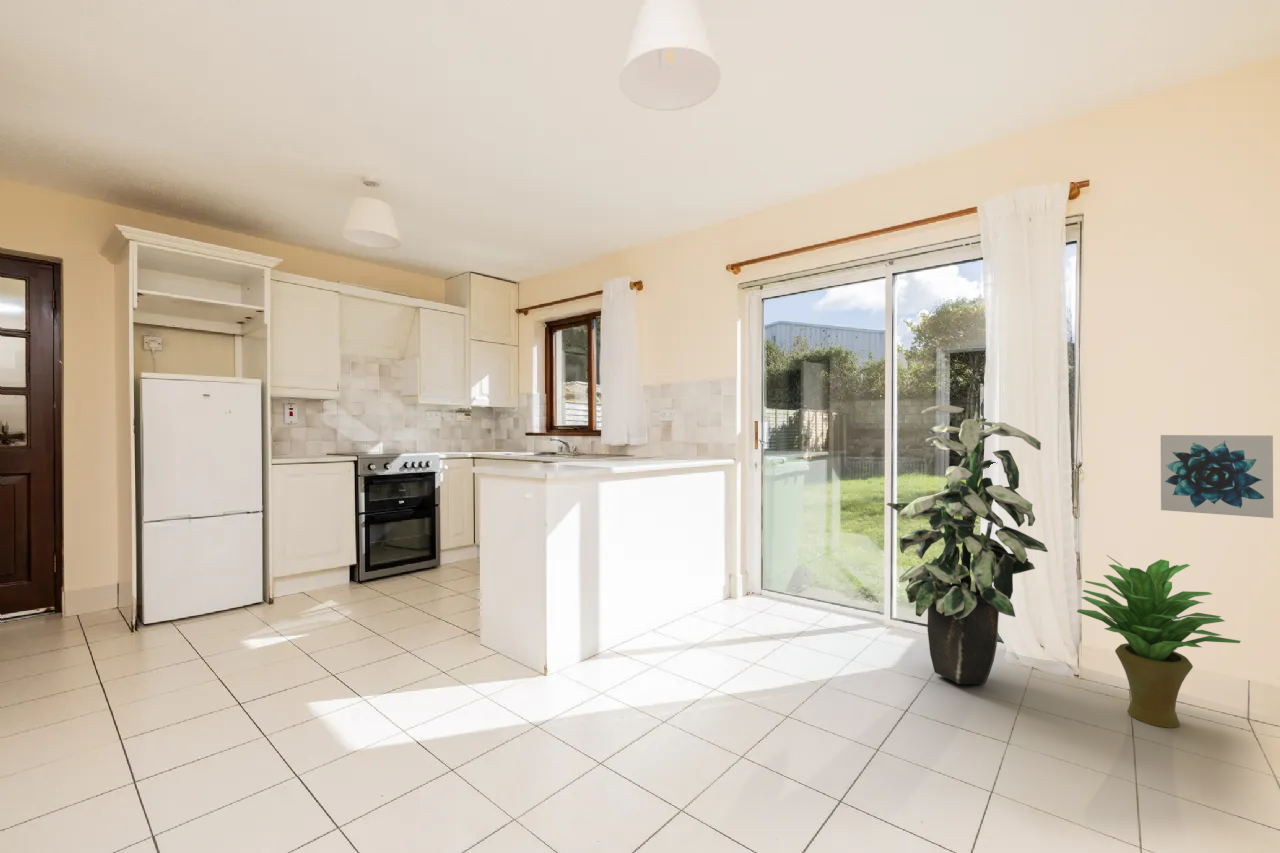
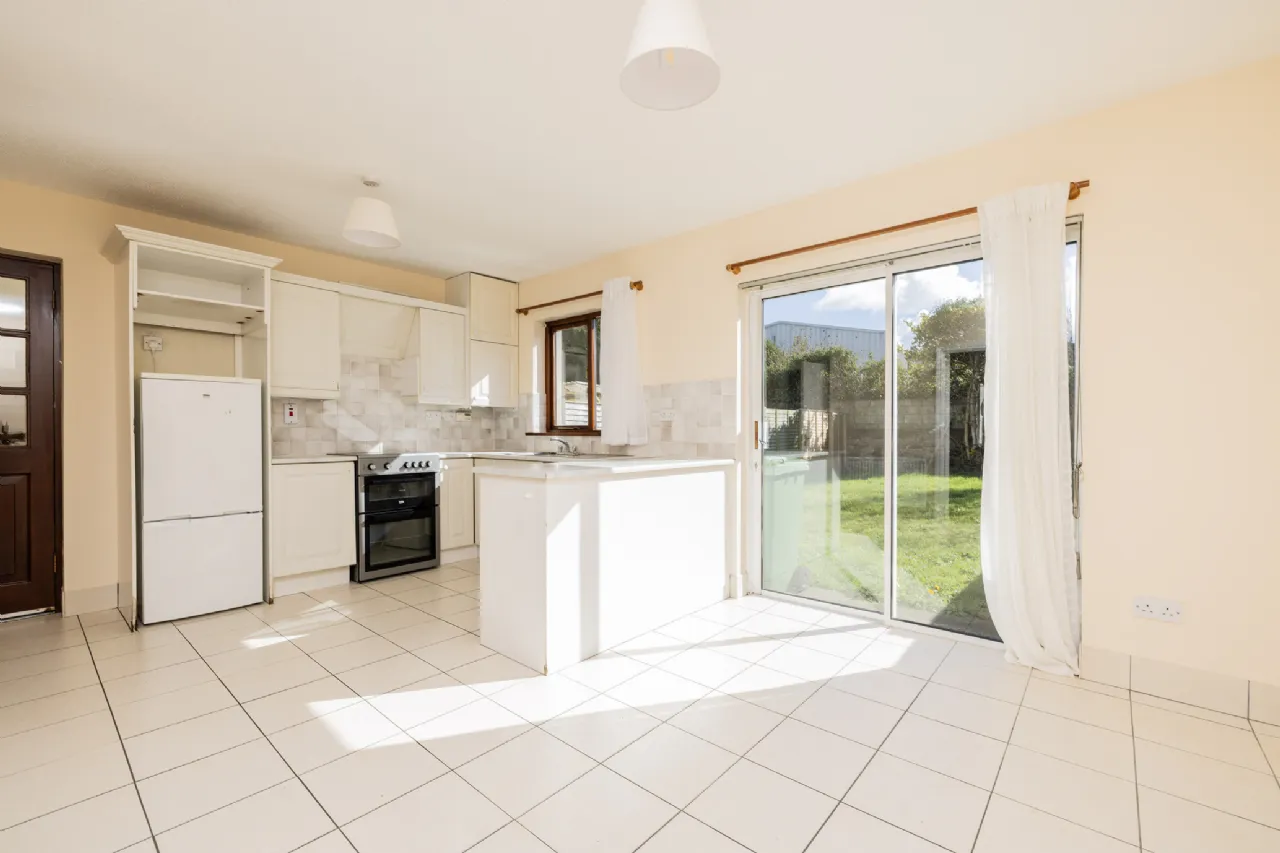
- indoor plant [885,404,1049,685]
- potted plant [1076,554,1242,729]
- wall art [1159,434,1274,519]
